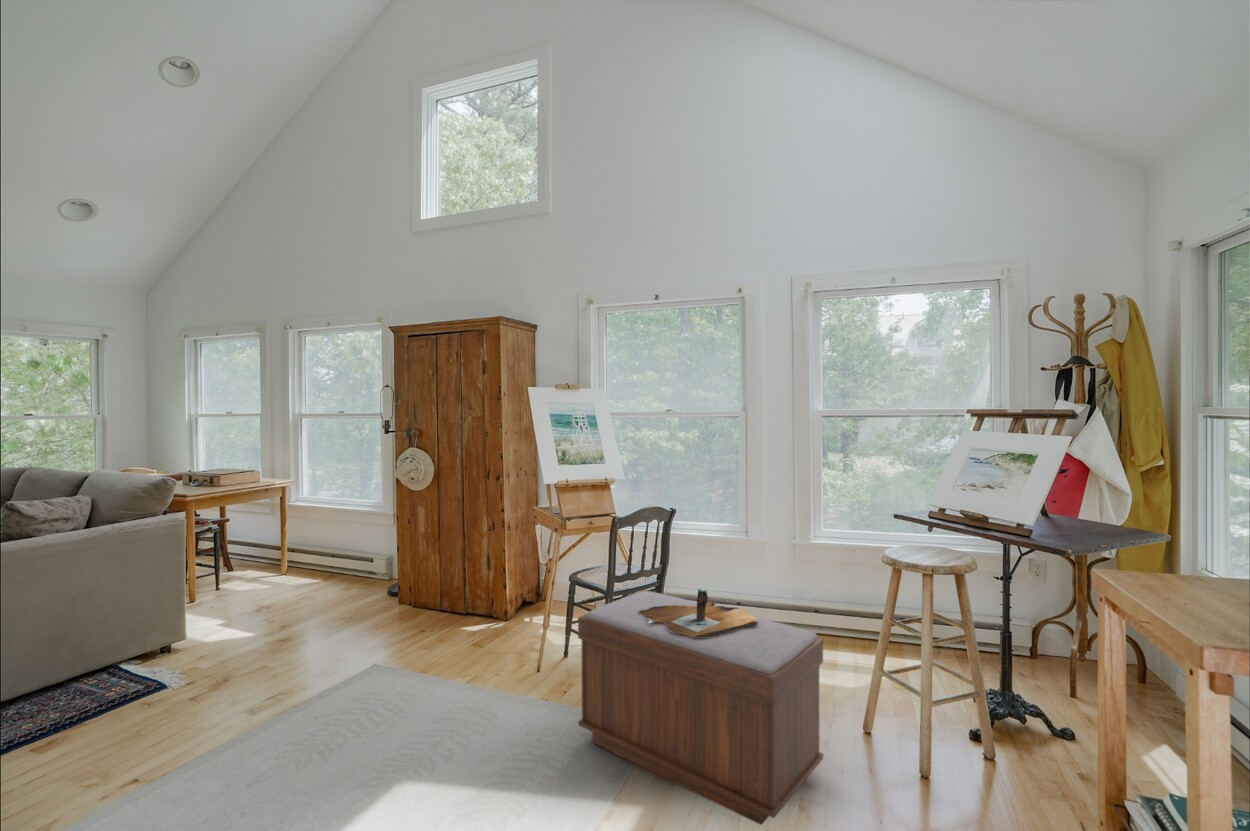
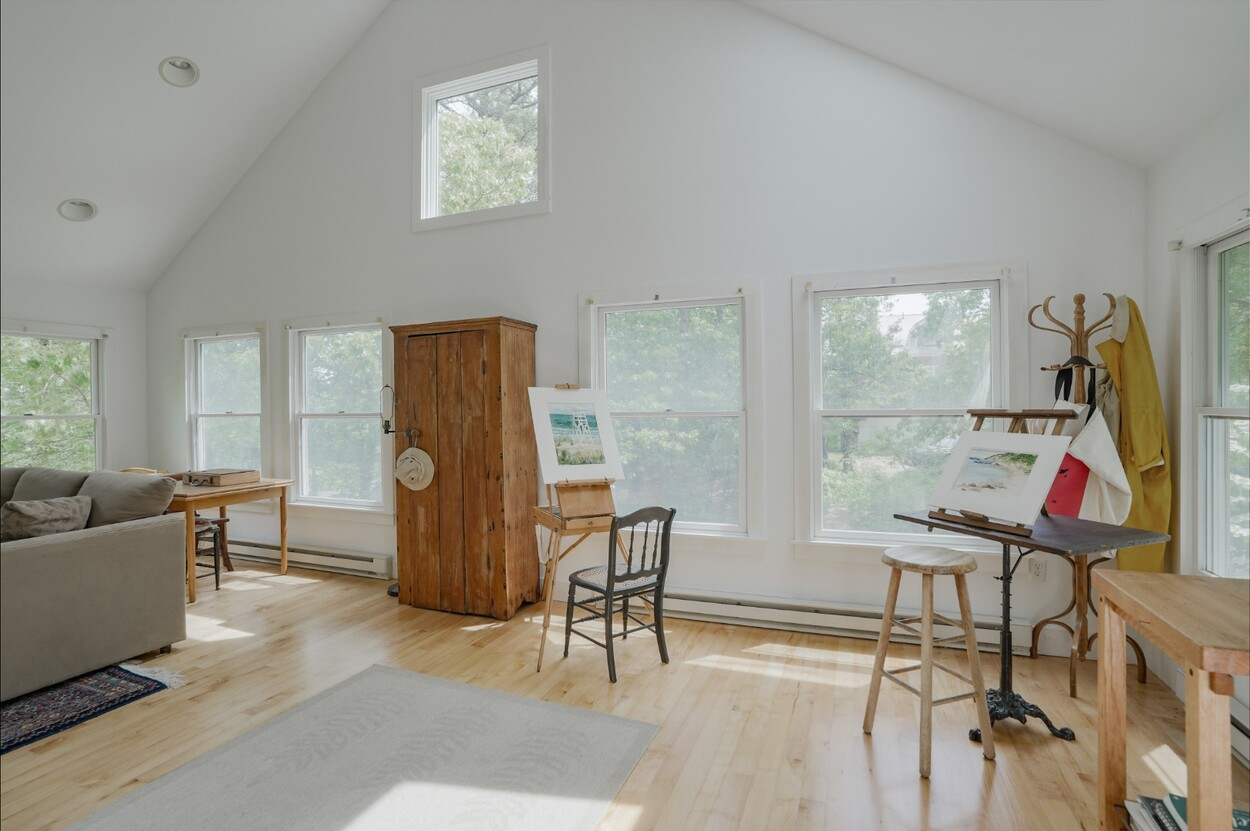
- artist palette [639,588,758,637]
- bench [577,590,824,826]
